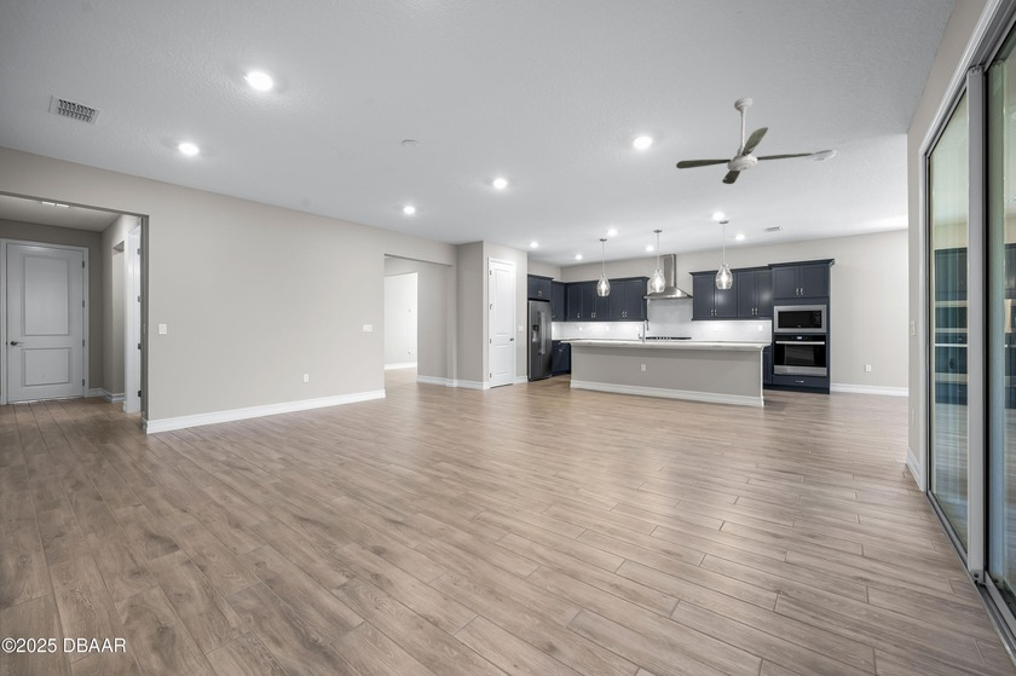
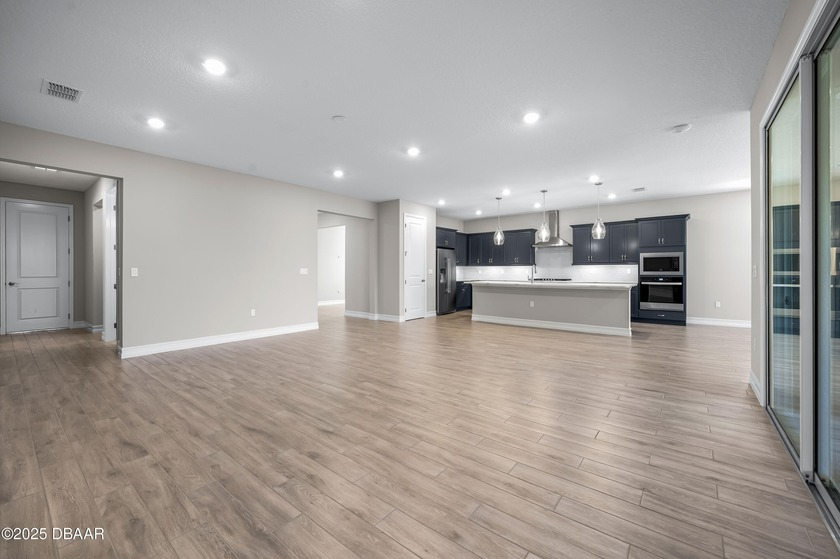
- ceiling fan [675,97,815,185]
